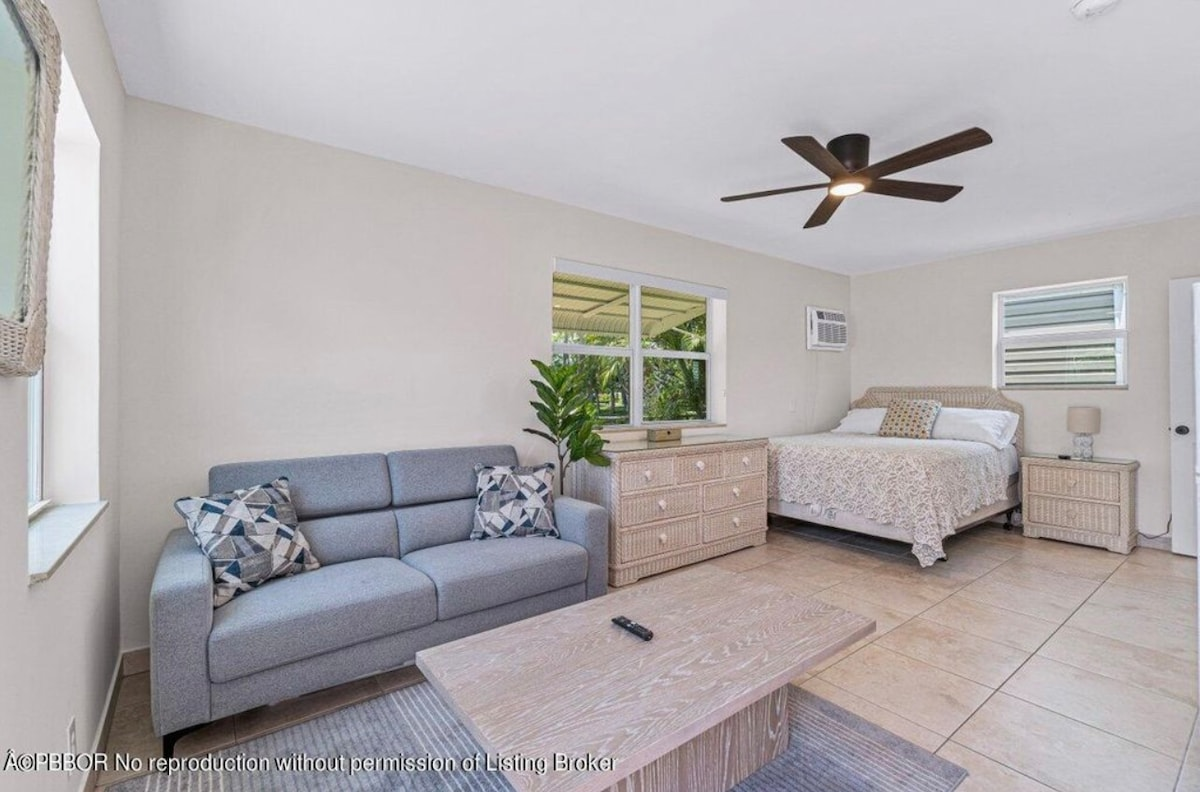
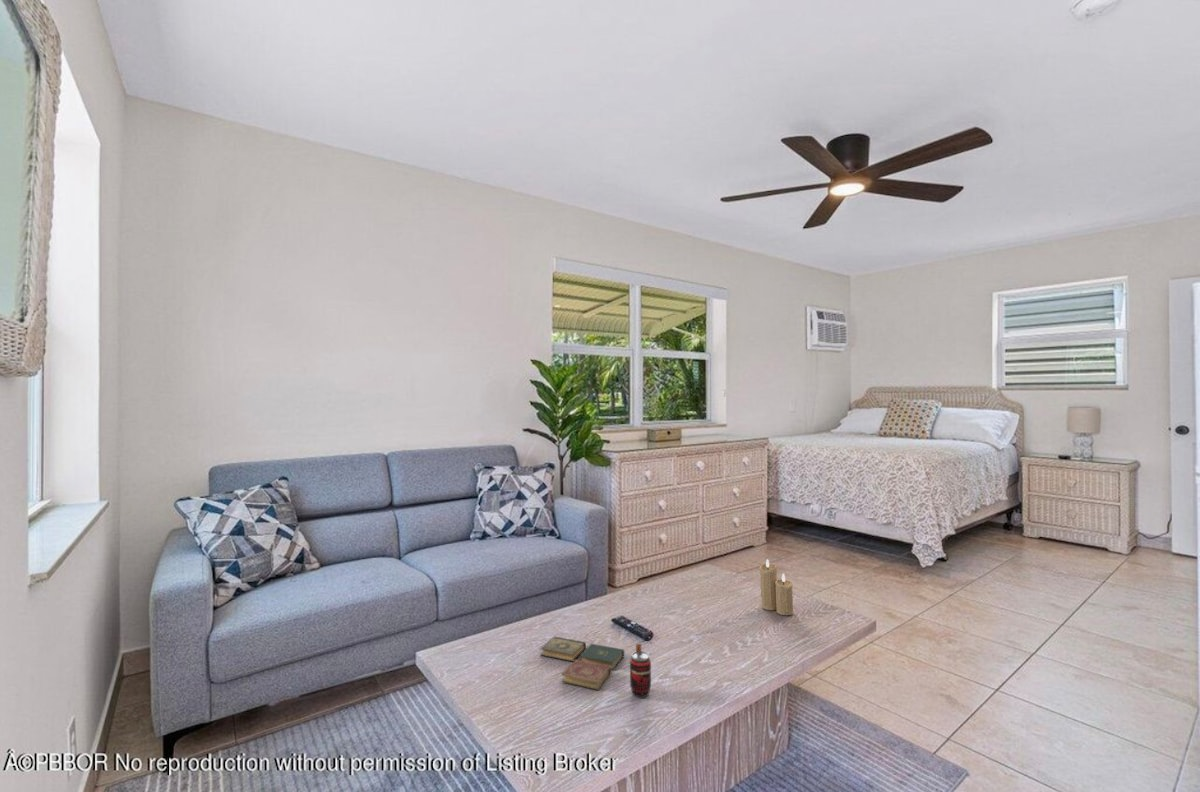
+ book [539,636,625,691]
+ beverage can [629,643,652,698]
+ candle [759,558,794,616]
